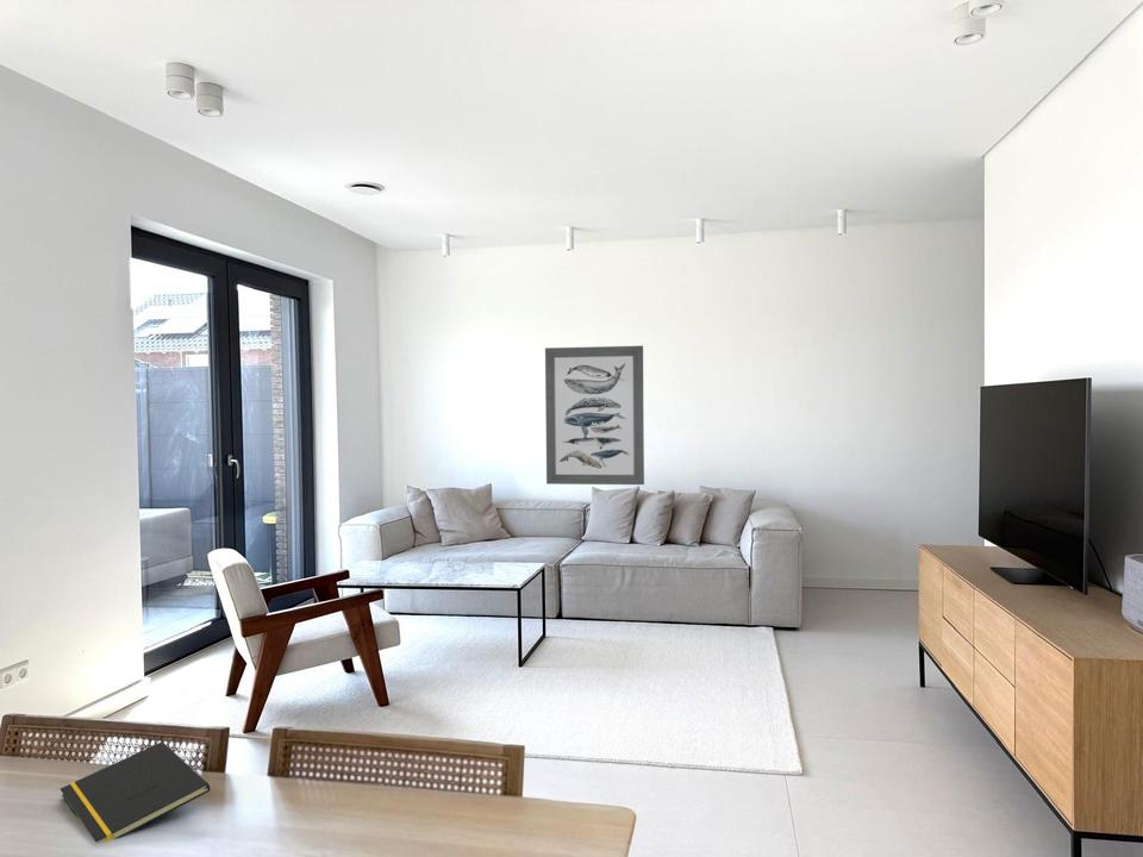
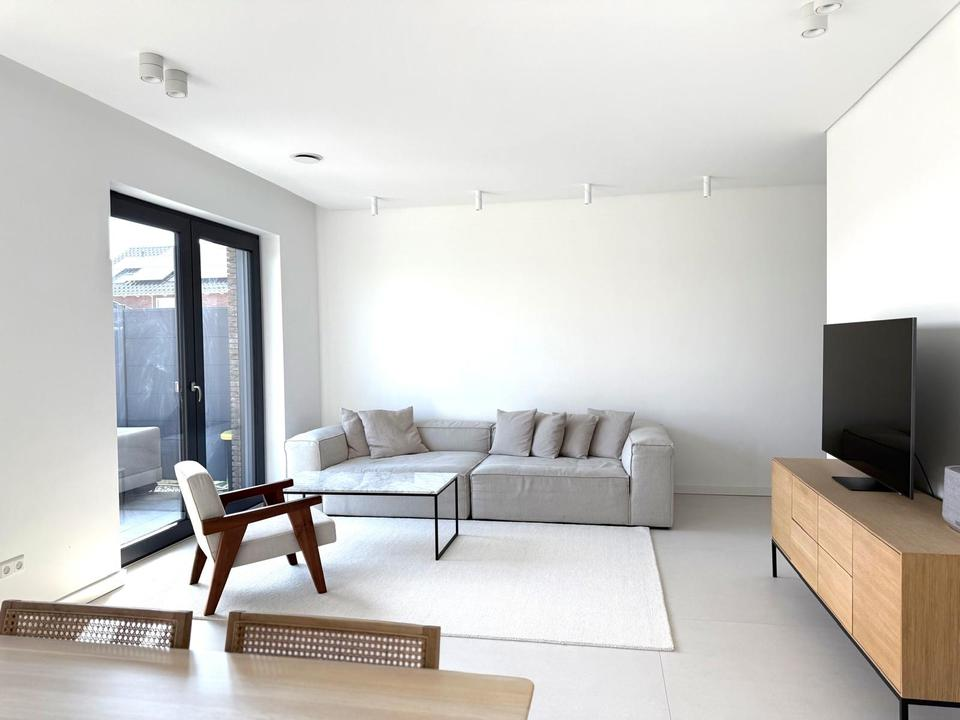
- notepad [60,740,211,844]
- wall art [544,344,645,486]
